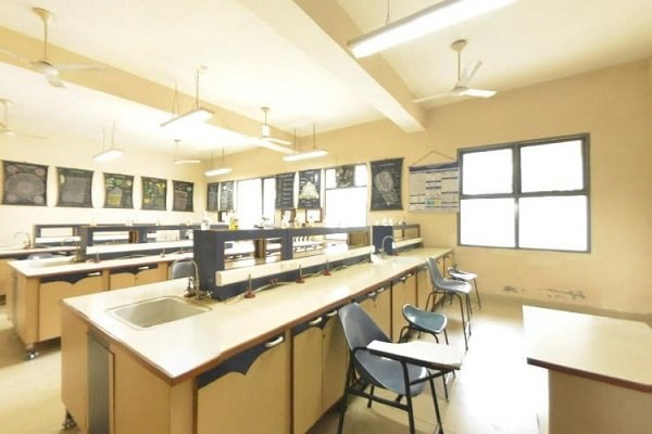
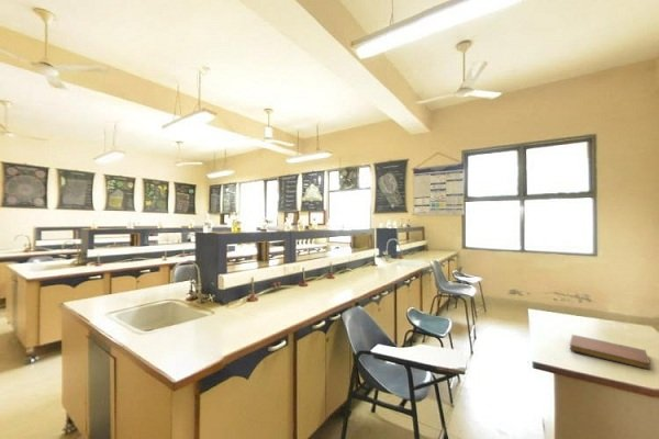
+ notebook [569,334,651,371]
